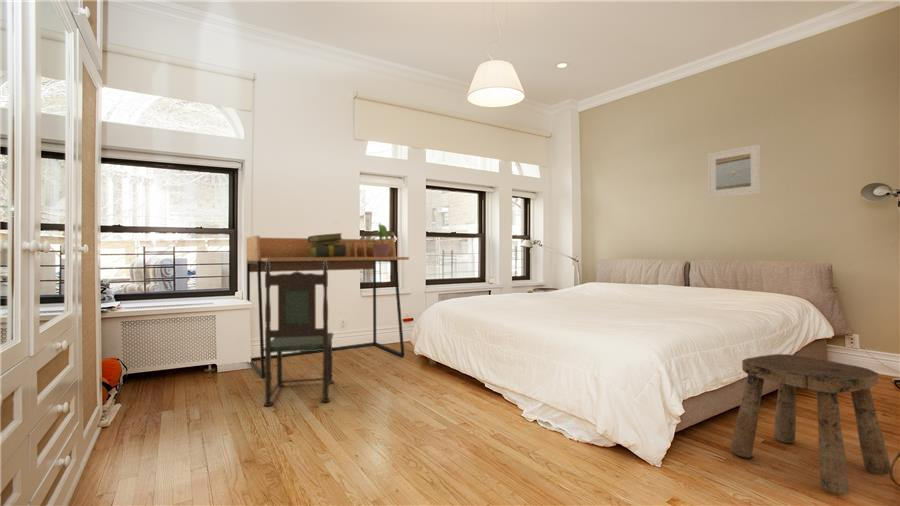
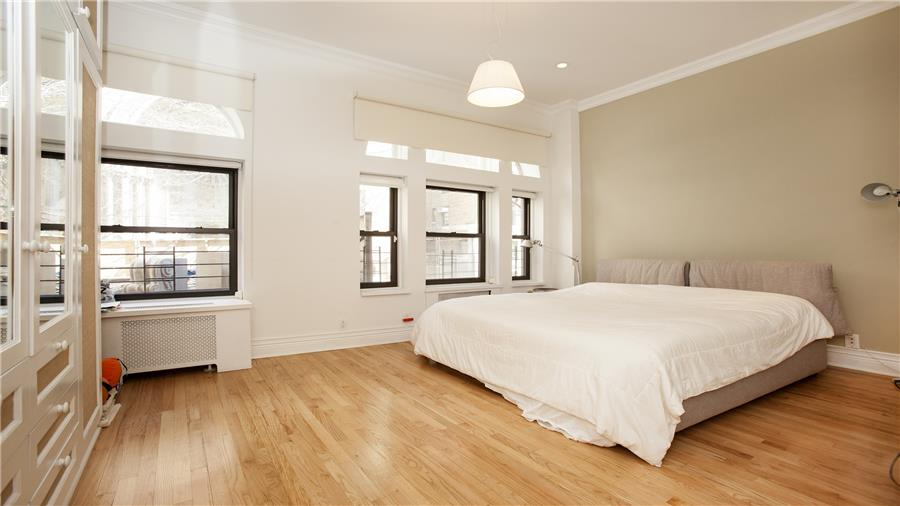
- potted plant [362,222,399,257]
- stack of books [307,232,346,257]
- desk [245,235,410,379]
- dining chair [263,259,335,407]
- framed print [707,143,762,199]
- stool [729,353,892,495]
